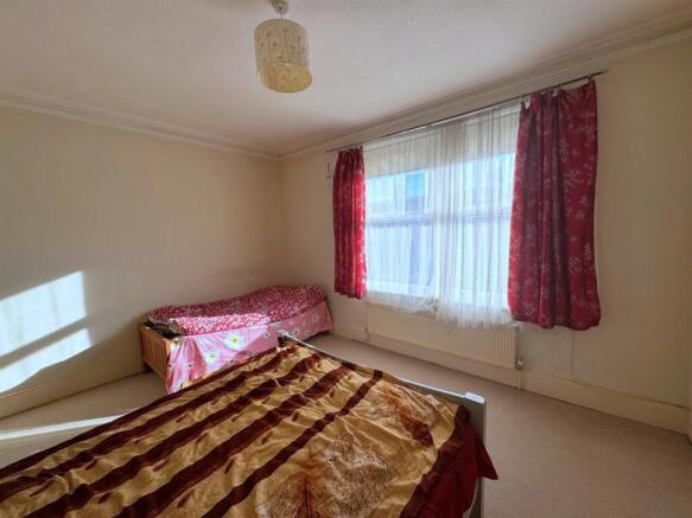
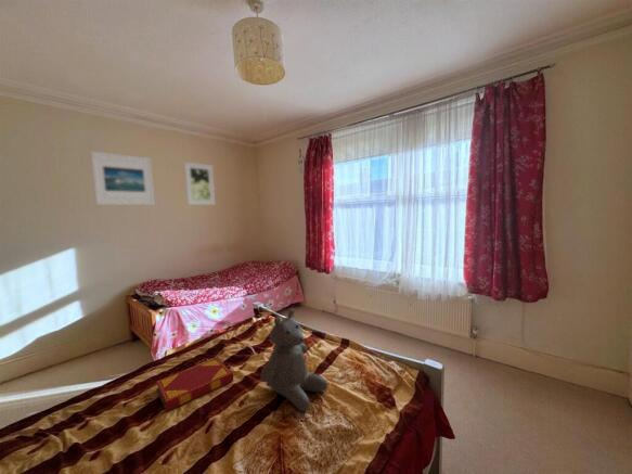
+ hardback book [155,357,234,412]
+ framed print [90,150,156,206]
+ teddy bear [260,308,328,412]
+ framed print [183,162,217,206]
